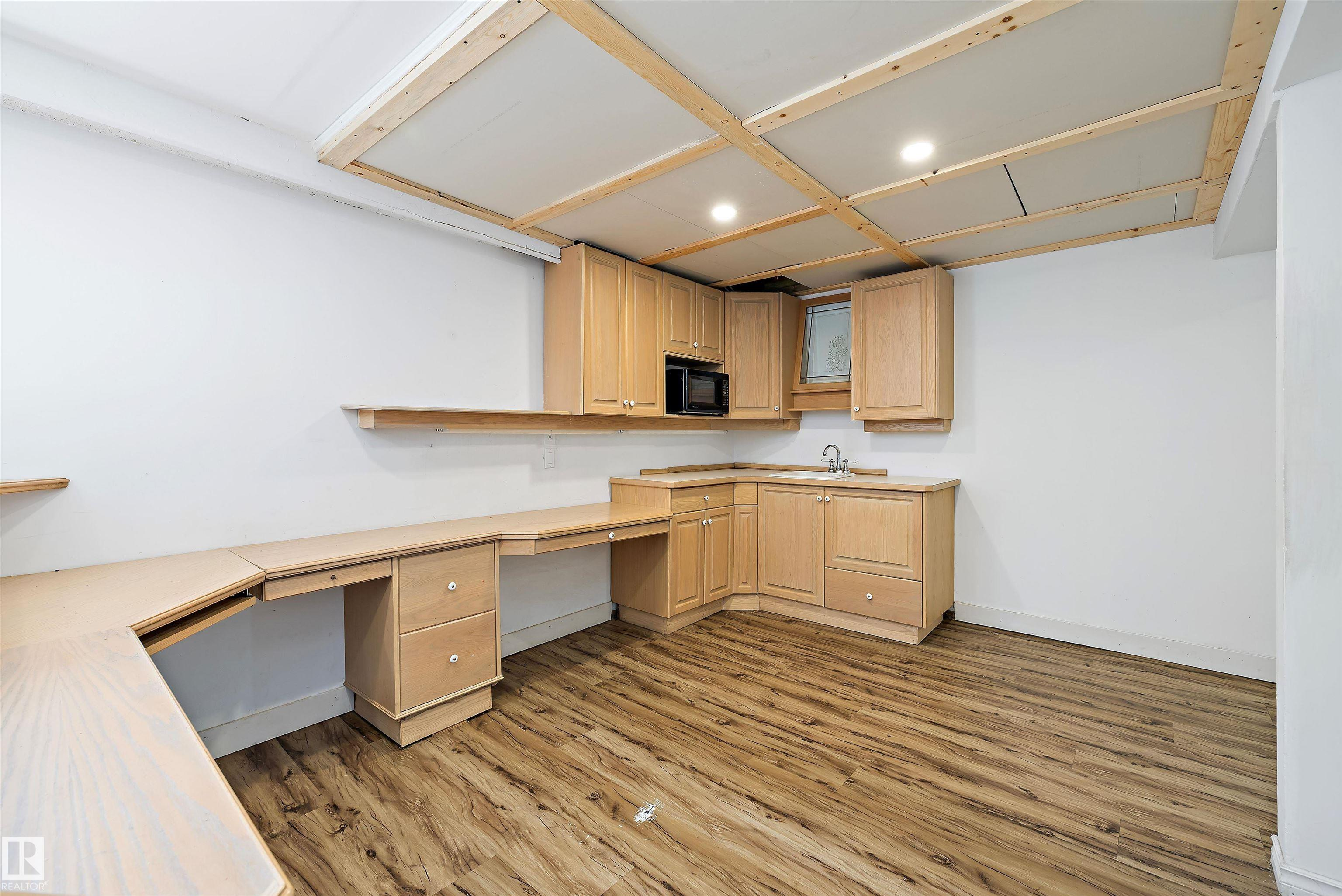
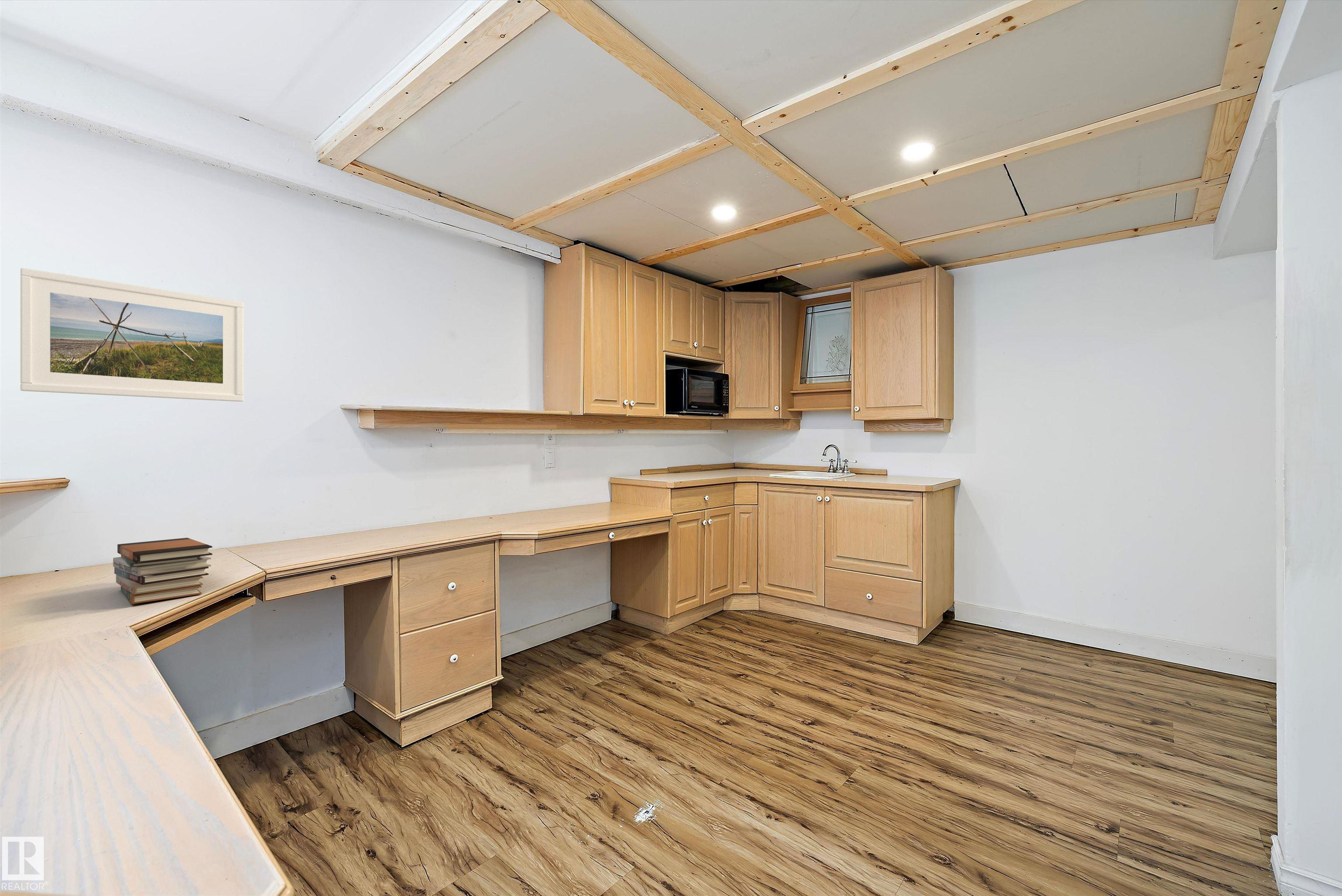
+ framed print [20,268,244,402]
+ book stack [113,538,213,605]
